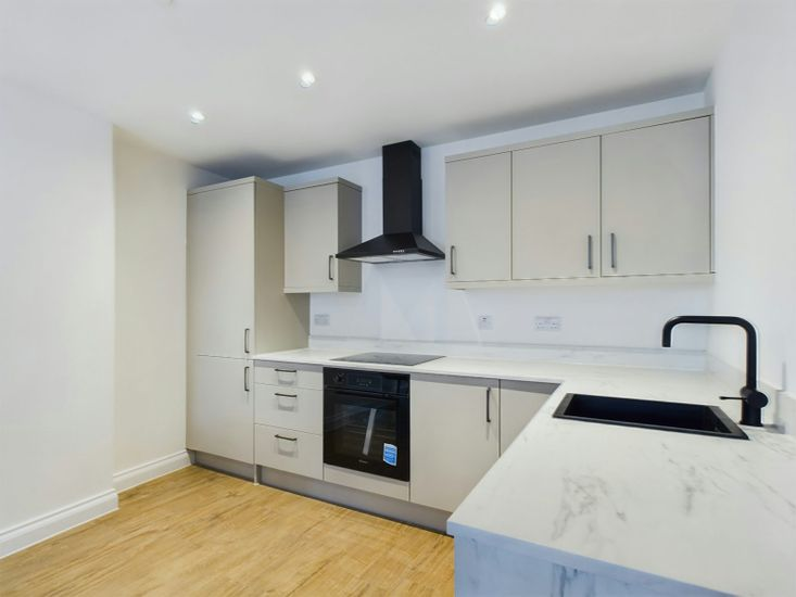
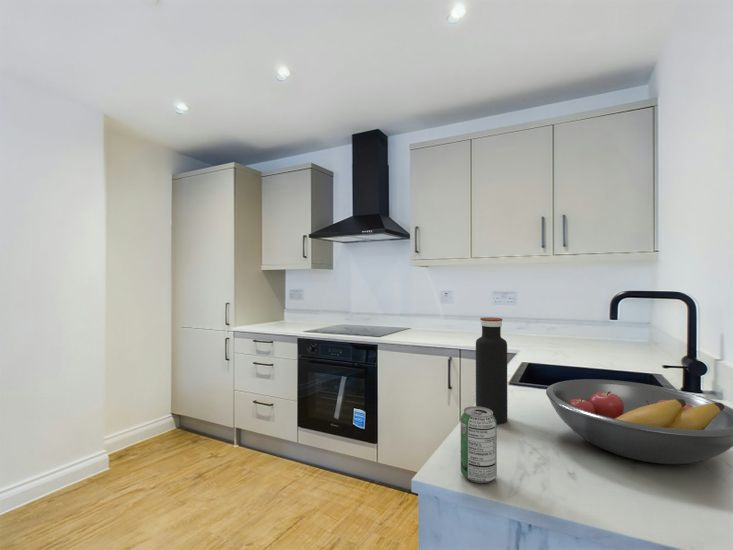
+ water bottle [475,316,508,425]
+ beverage can [460,405,498,484]
+ fruit bowl [545,378,733,465]
